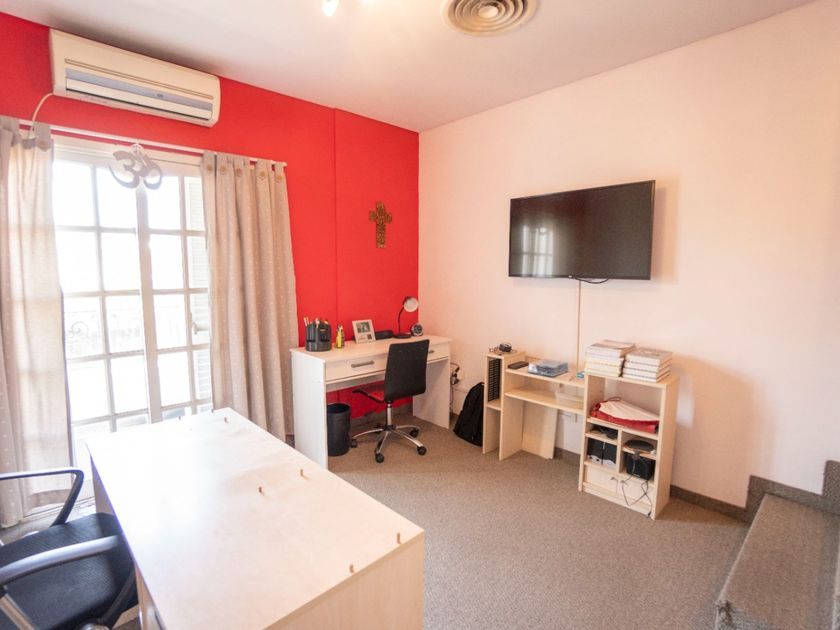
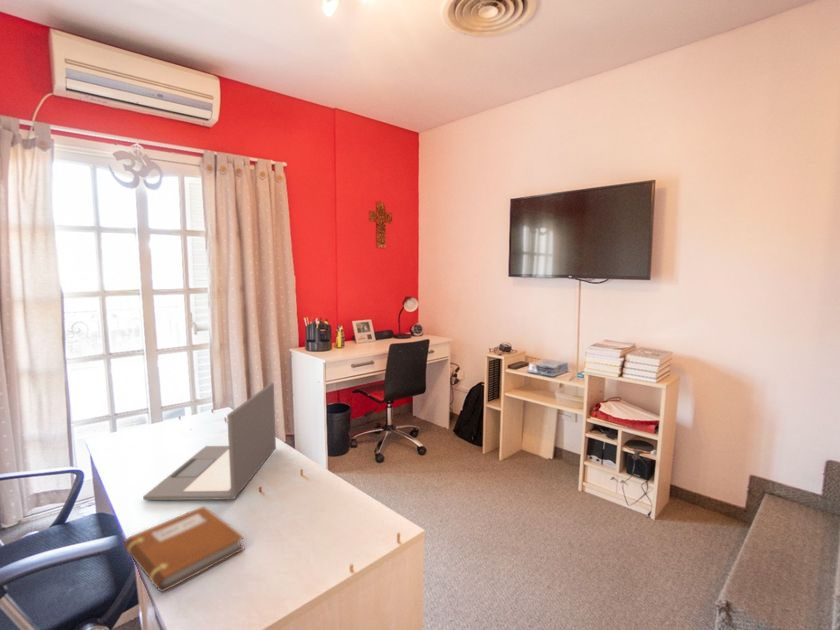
+ laptop [142,382,277,501]
+ notebook [123,505,245,593]
